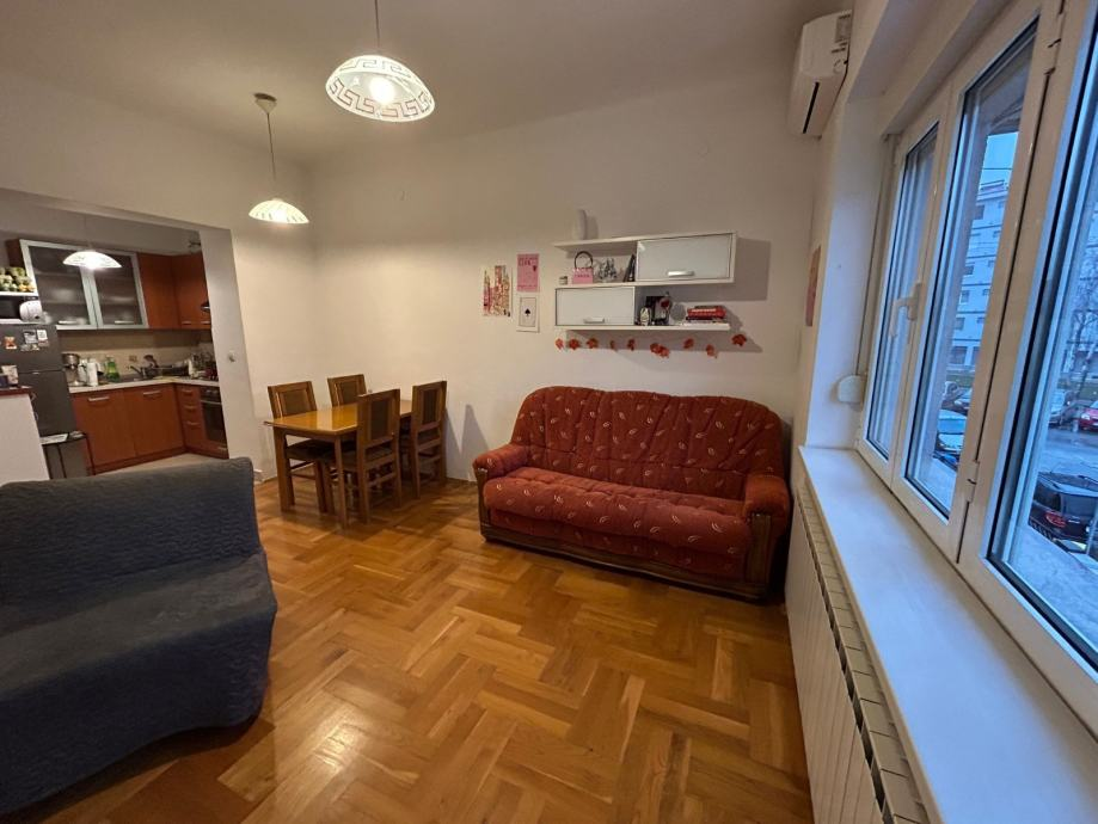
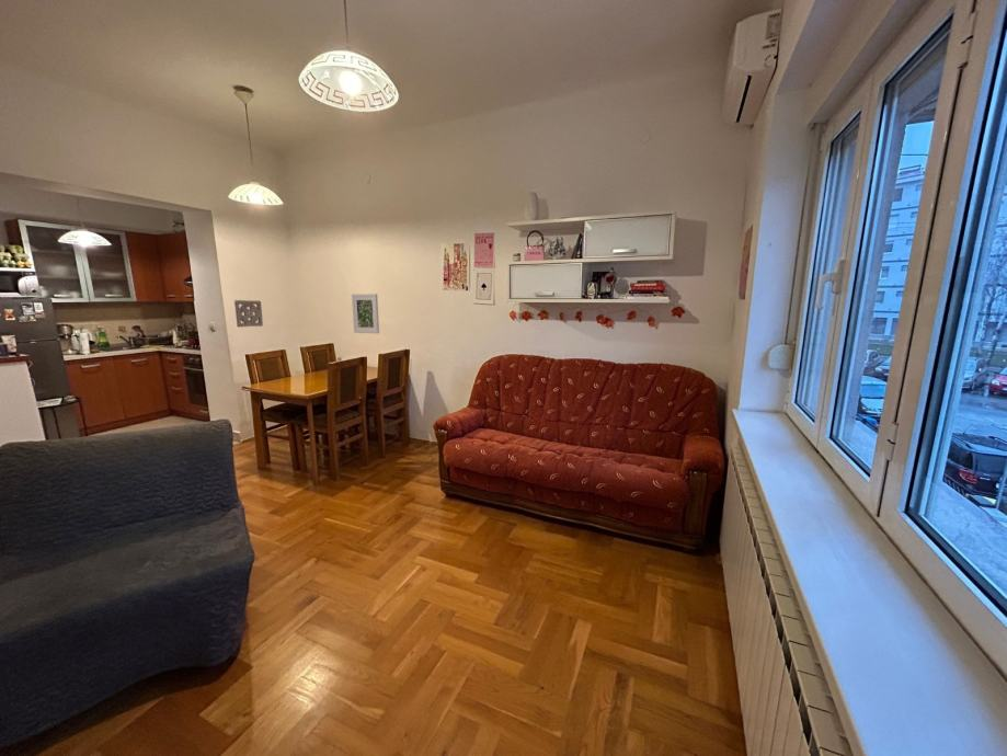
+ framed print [351,293,380,334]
+ wall ornament [233,299,264,328]
